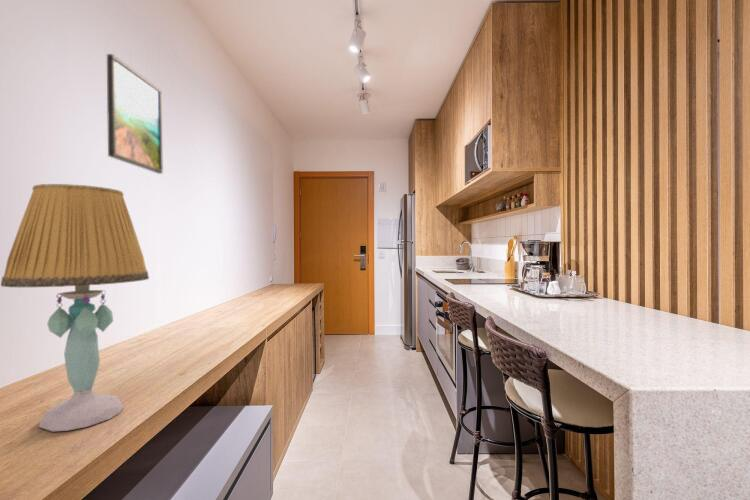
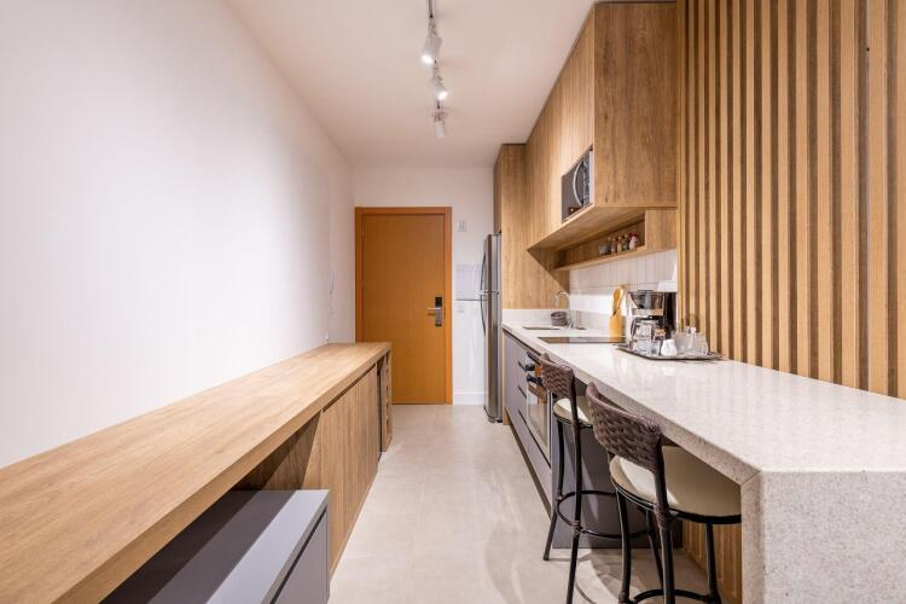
- table lamp [0,183,150,432]
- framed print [106,53,164,175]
